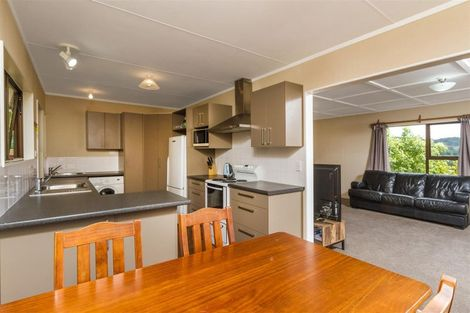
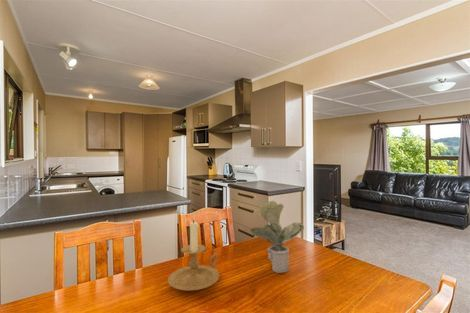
+ candle holder [167,219,220,292]
+ potted plant [249,200,305,274]
